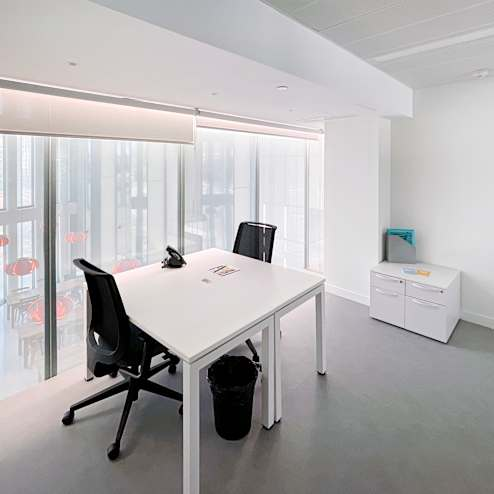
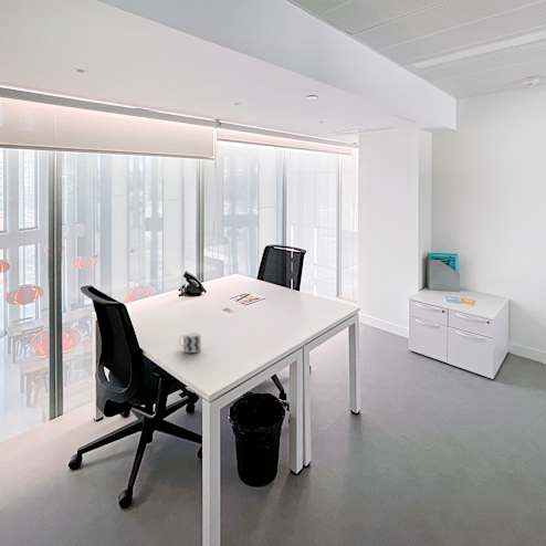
+ cup [177,332,202,354]
